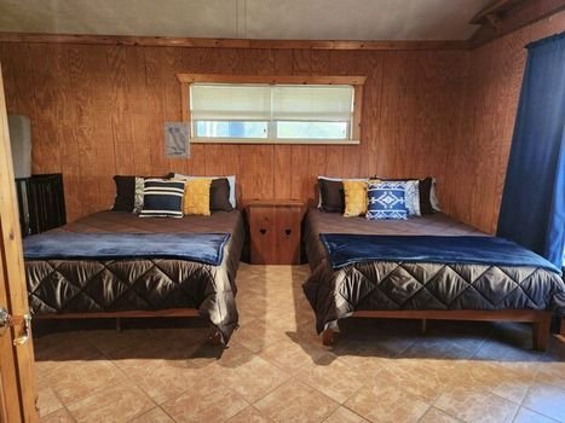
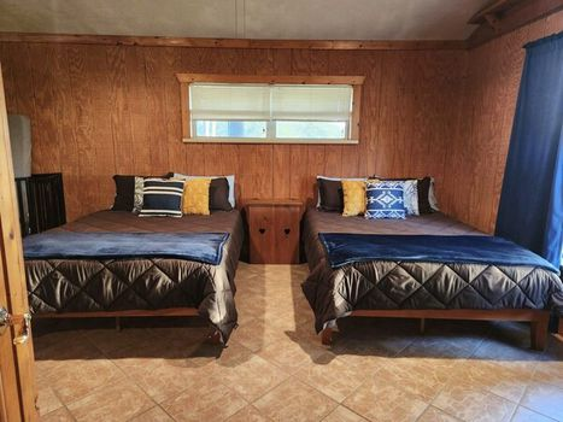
- wall art [163,121,191,160]
